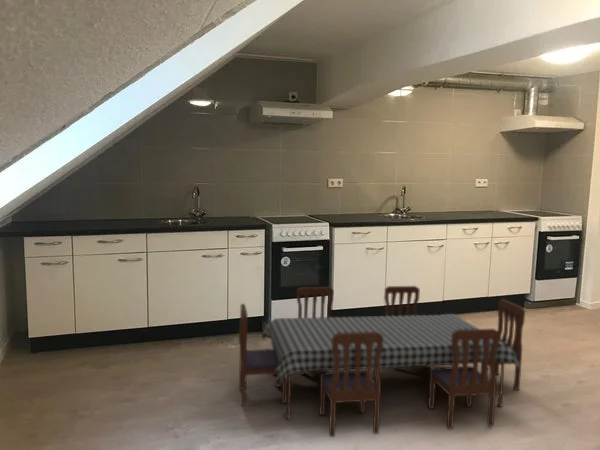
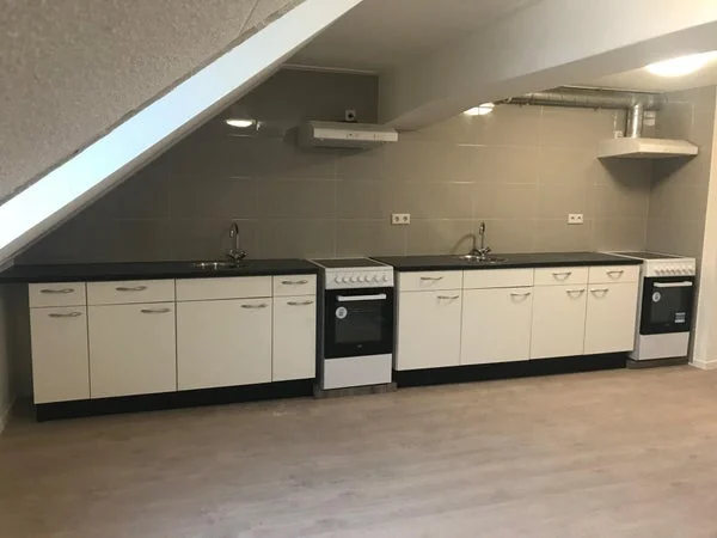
- dining set [238,285,526,438]
